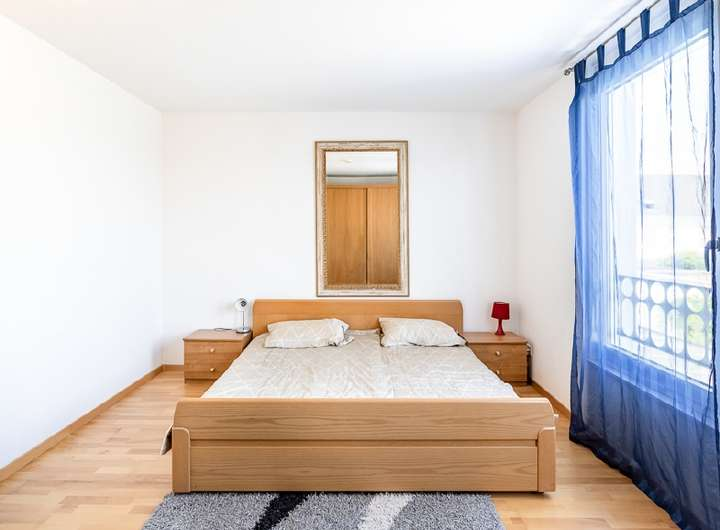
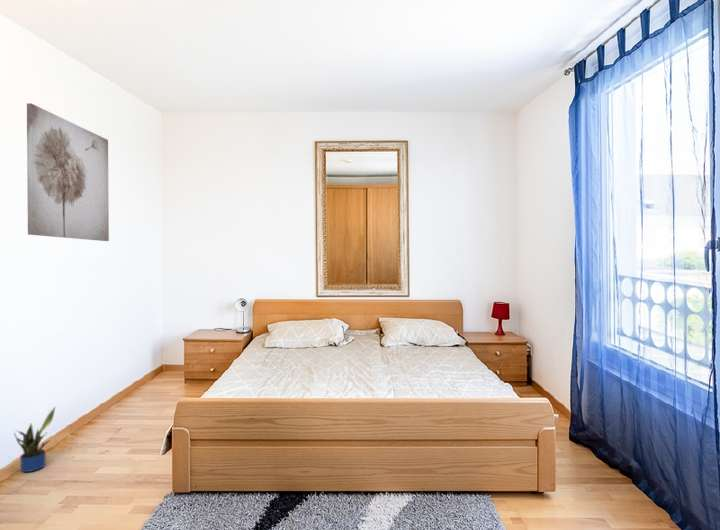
+ potted plant [13,406,56,473]
+ wall art [26,102,110,242]
